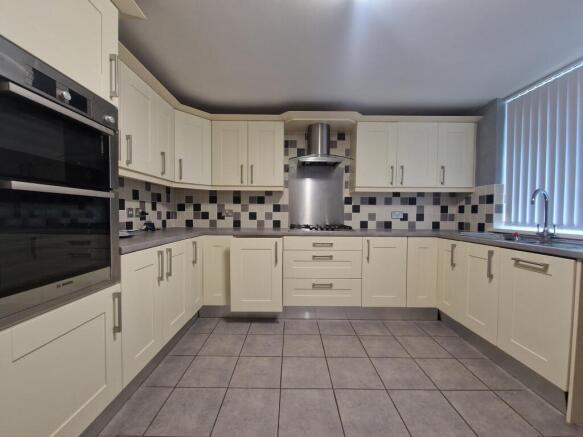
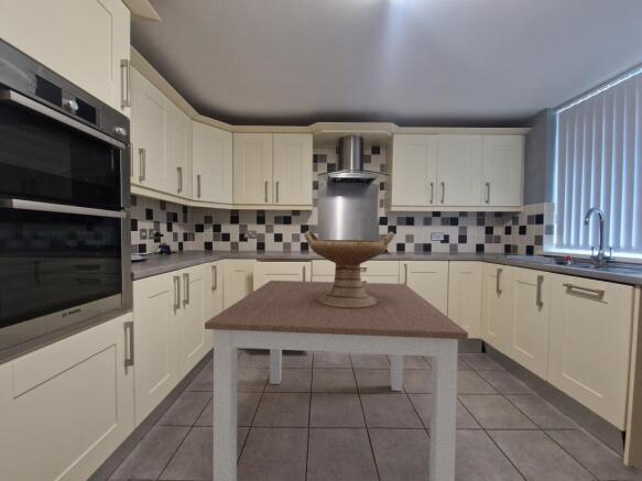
+ decorative bowl [303,230,395,308]
+ dining table [204,280,469,481]
